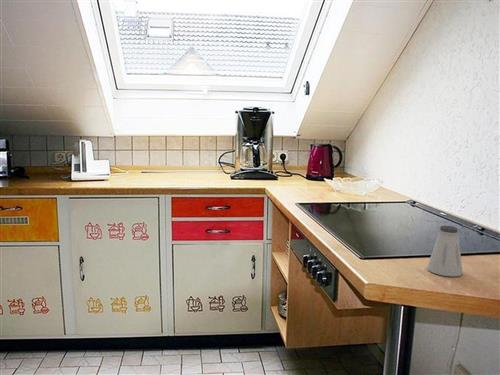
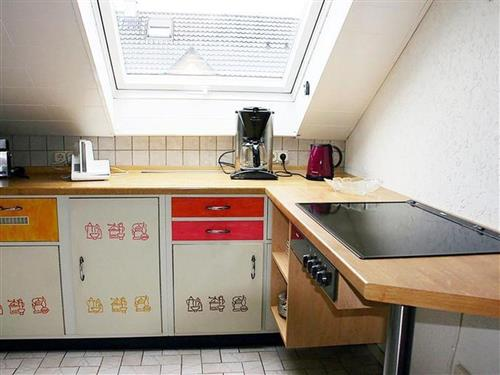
- saltshaker [426,225,463,278]
